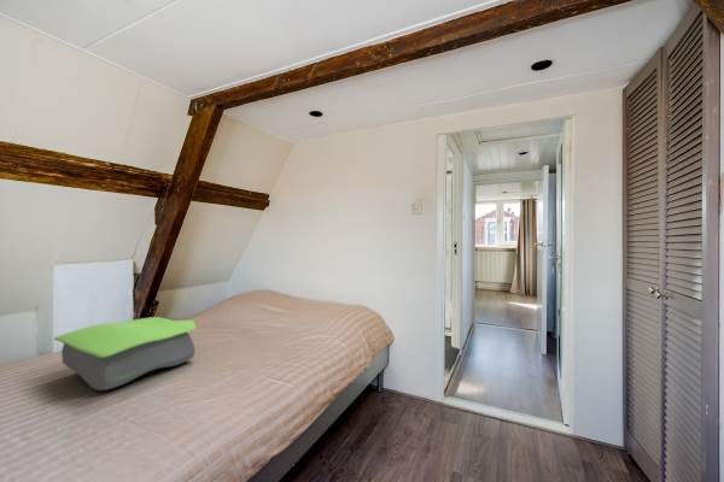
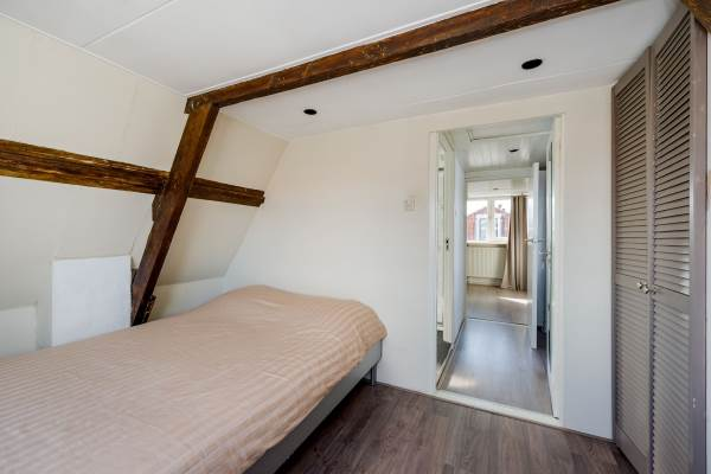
- cushion [53,316,197,392]
